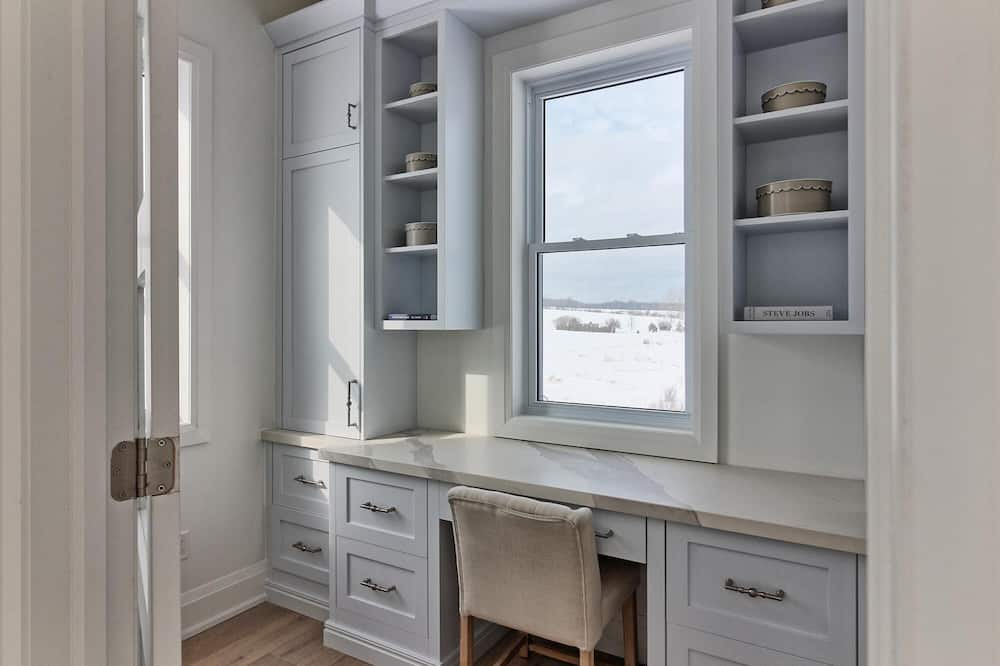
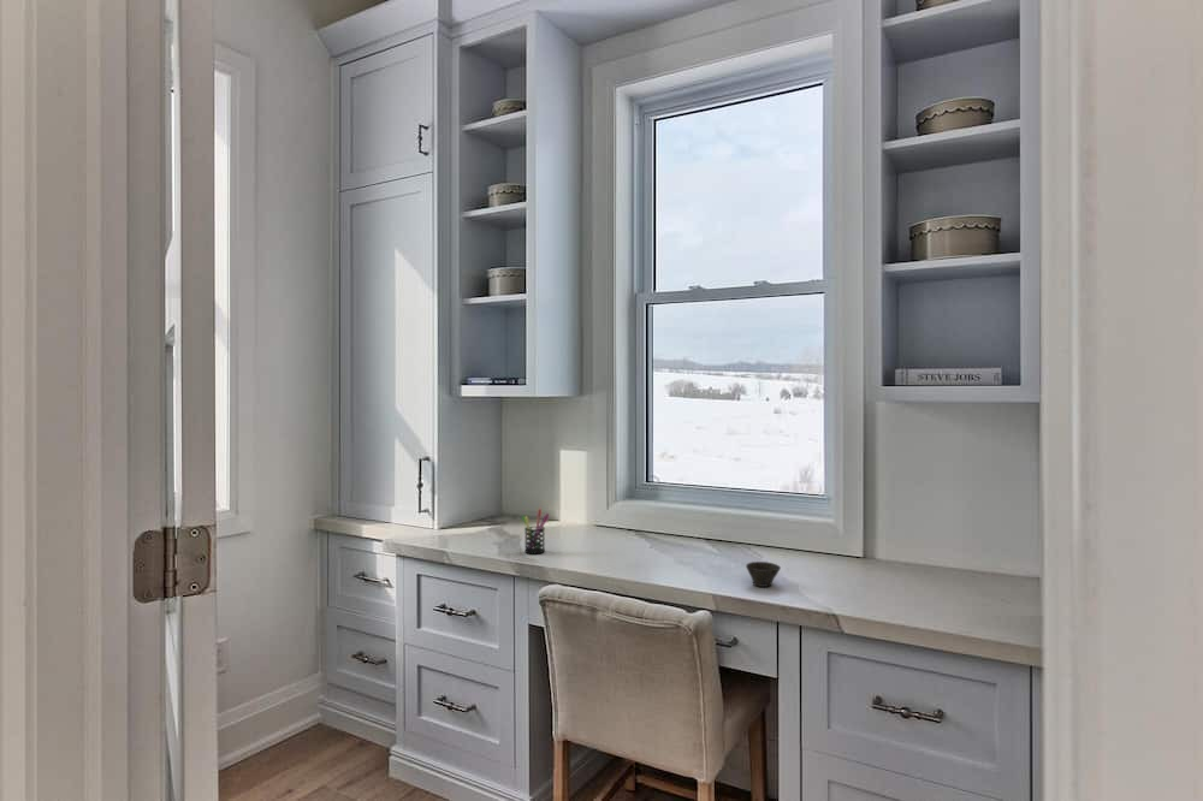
+ cup [745,560,782,588]
+ pen holder [521,508,550,554]
